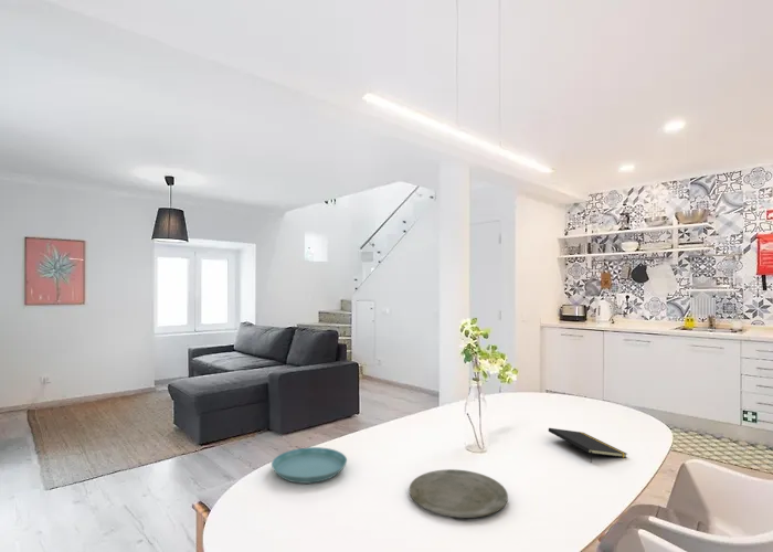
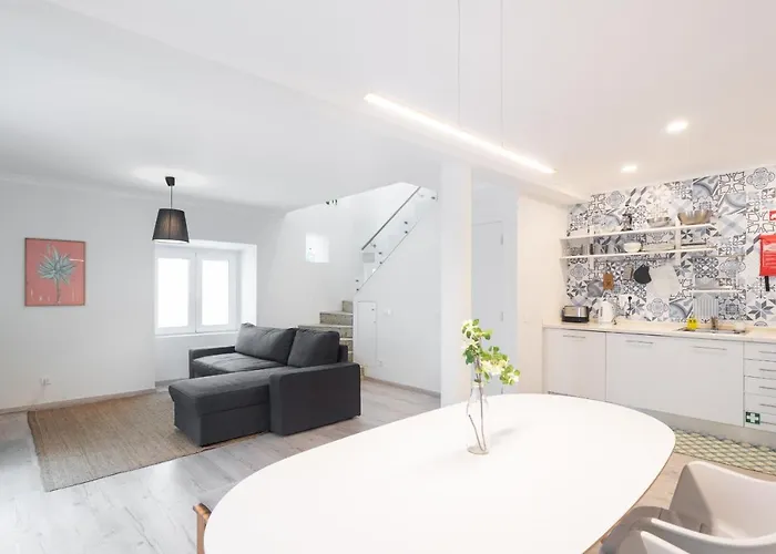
- notepad [548,427,627,464]
- saucer [271,446,348,485]
- plate [409,468,509,519]
